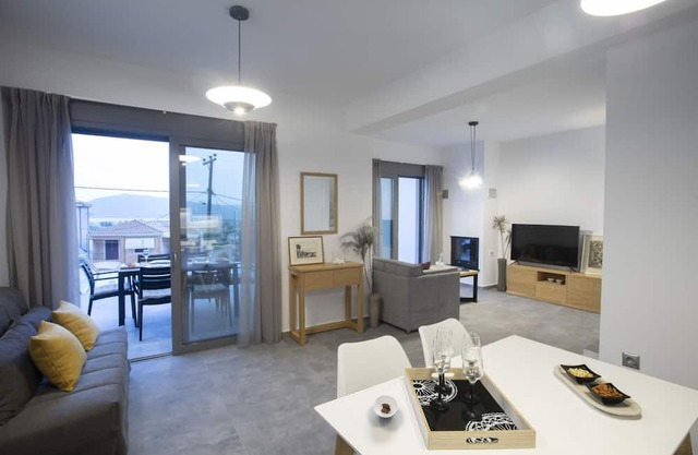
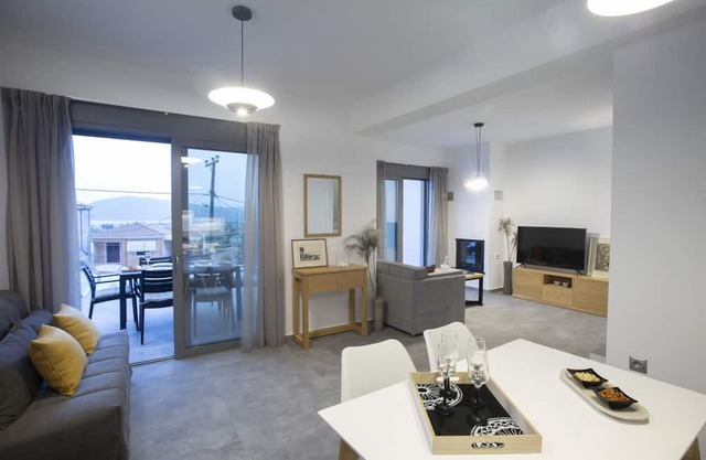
- saucer [372,394,399,419]
